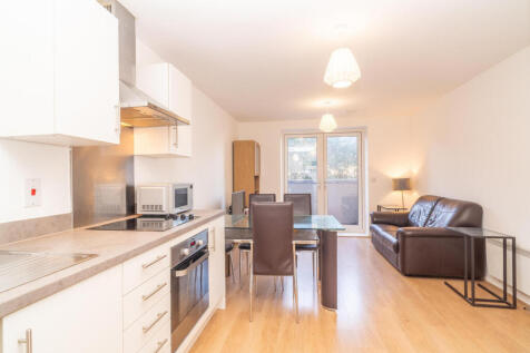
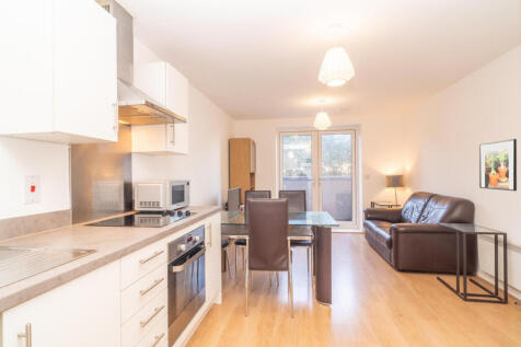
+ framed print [478,138,518,192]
